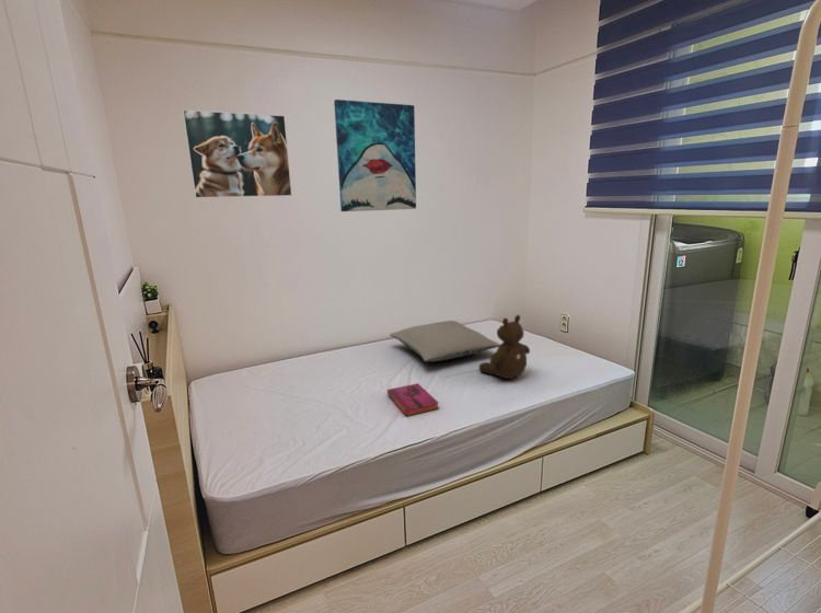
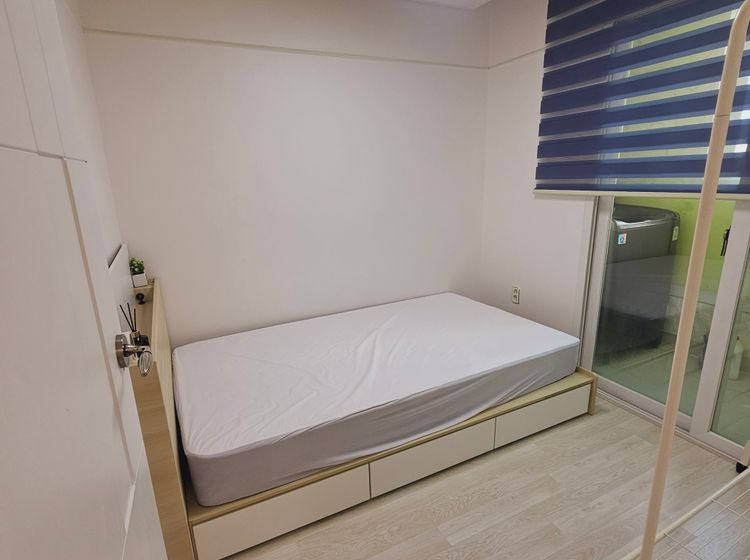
- hardback book [386,382,440,417]
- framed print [182,108,293,199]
- pillow [389,320,500,363]
- teddy bear [478,314,531,380]
- wall art [333,99,417,212]
